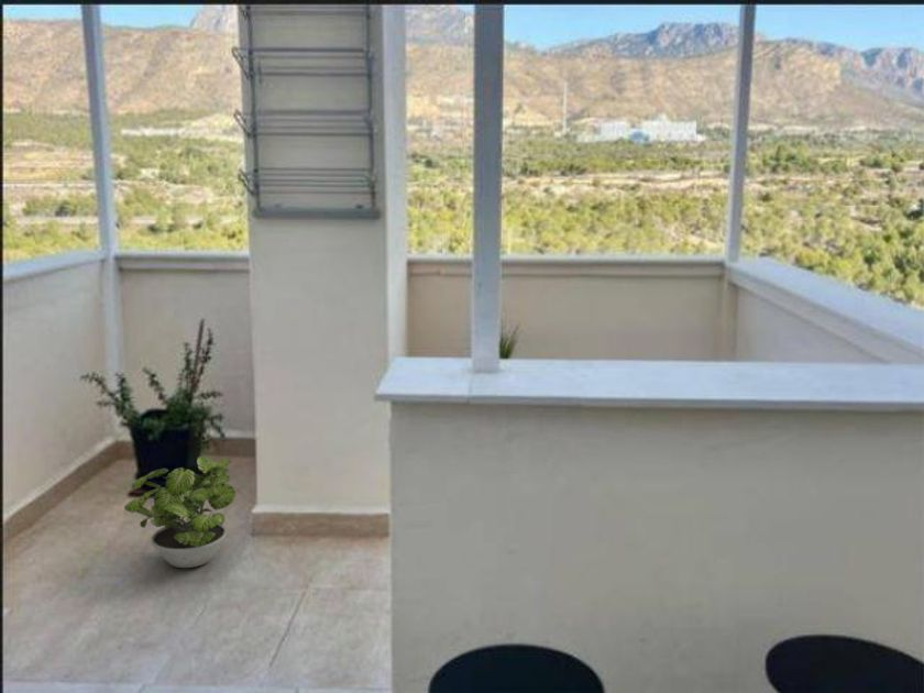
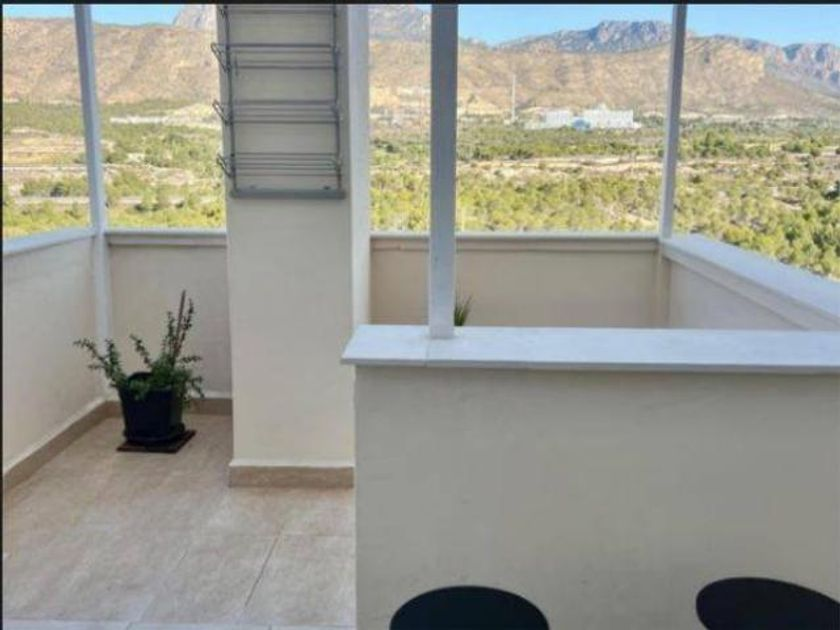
- potted plant [123,455,237,569]
